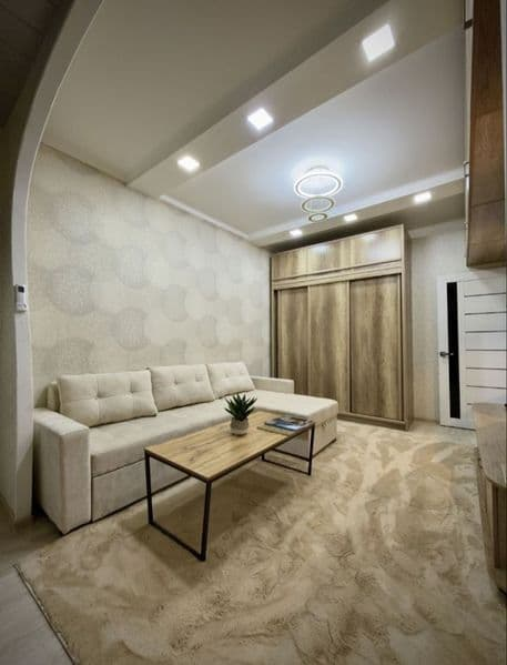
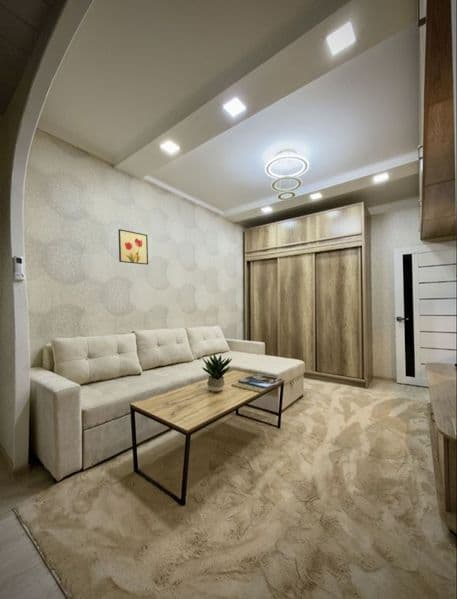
+ wall art [118,228,149,266]
